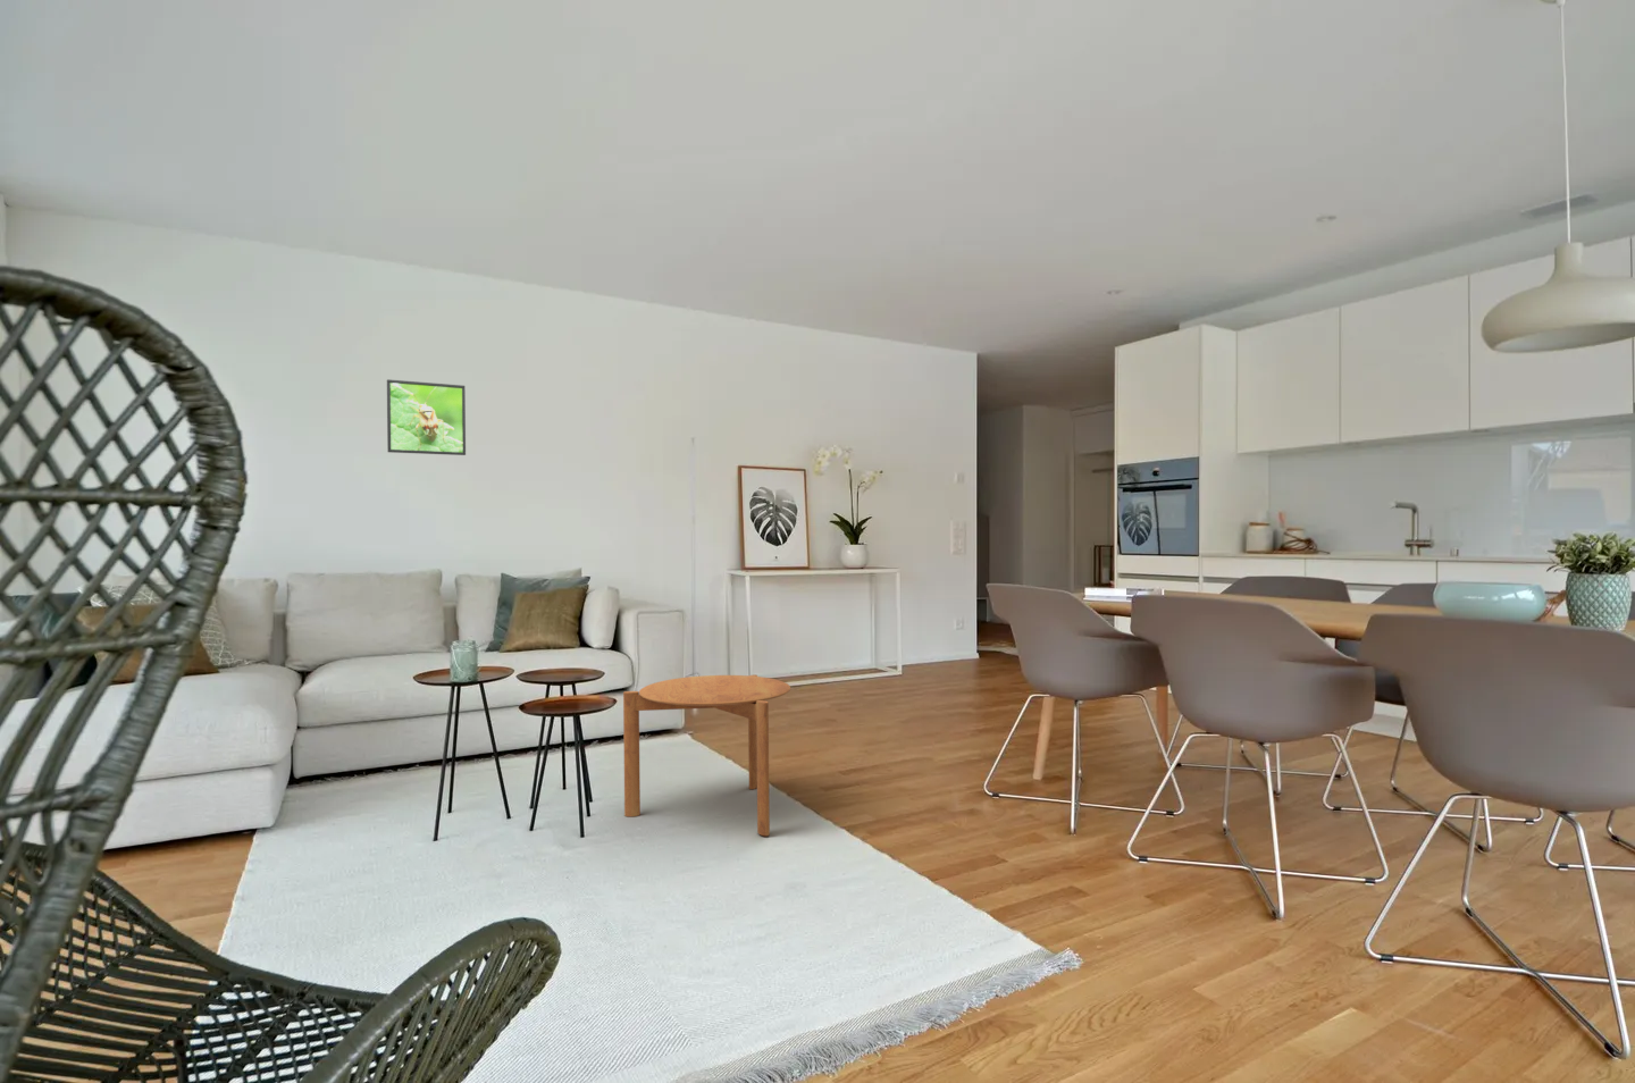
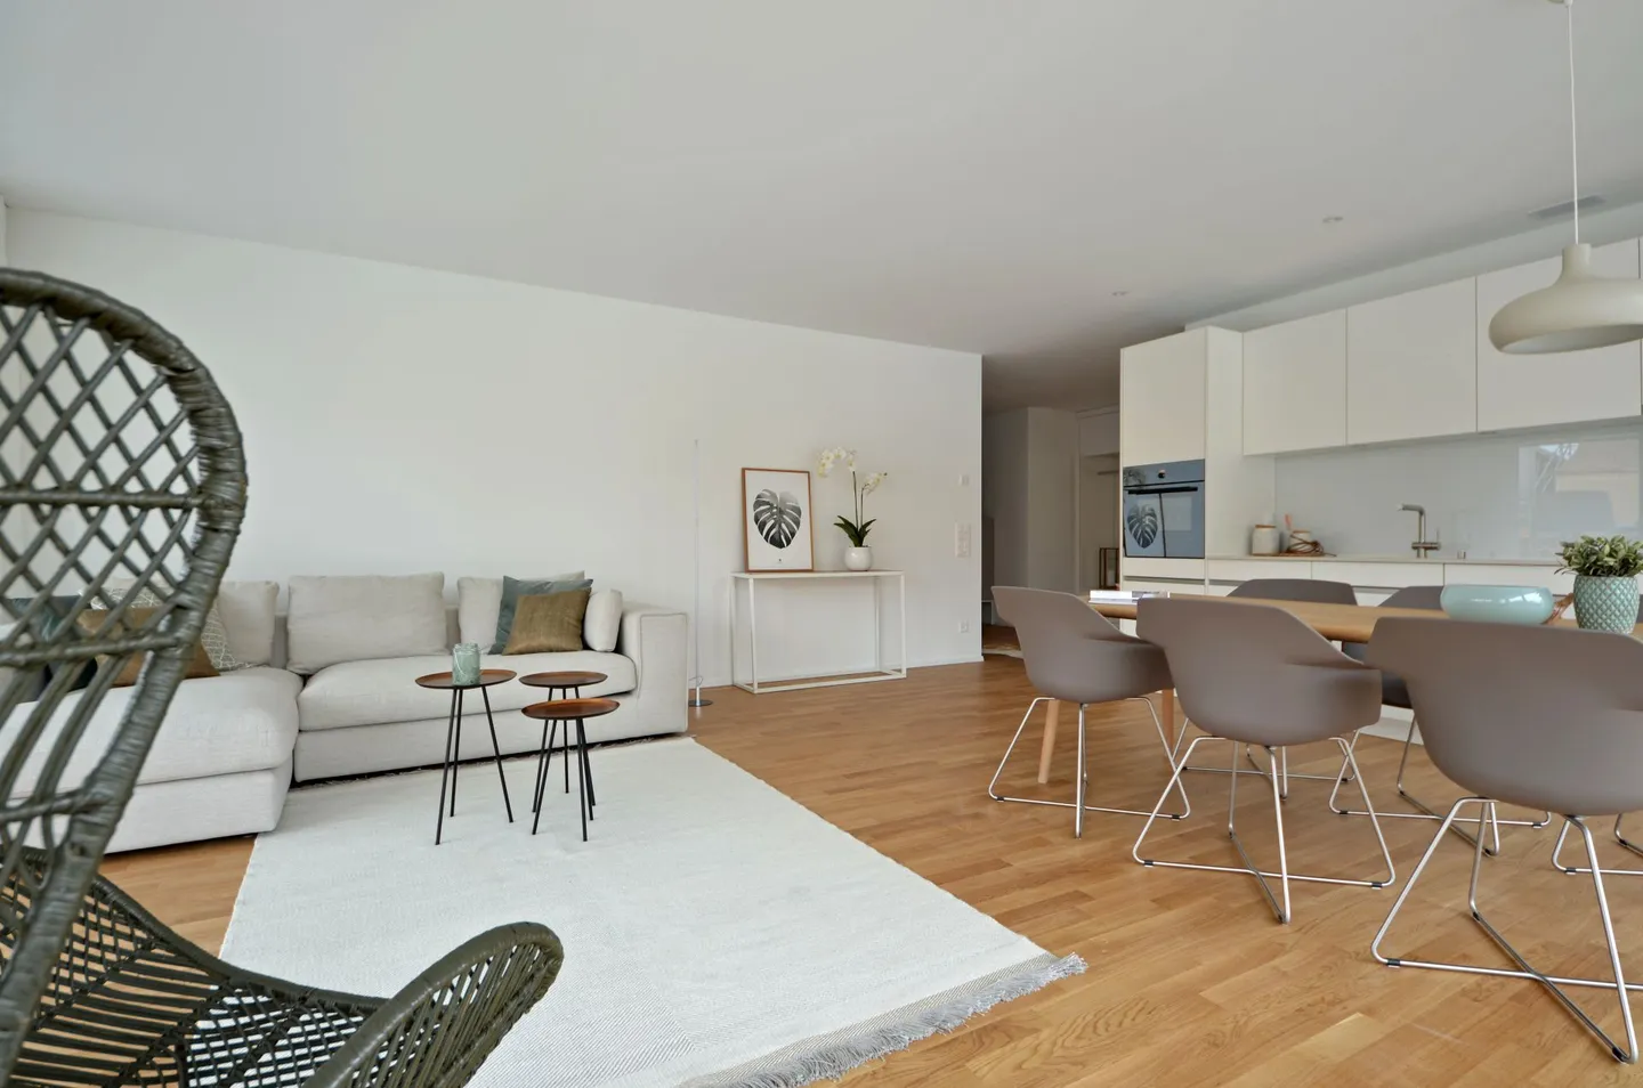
- side table [622,673,792,836]
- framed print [385,378,466,457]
